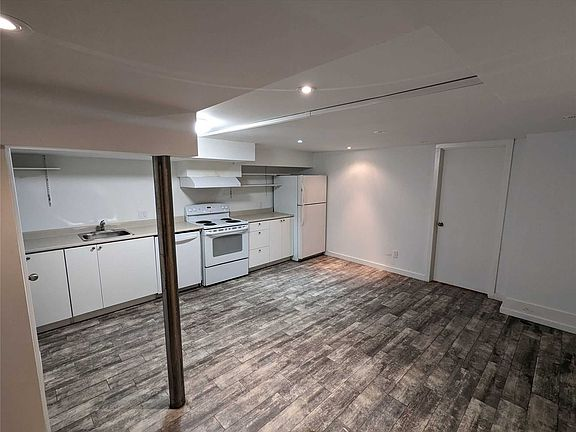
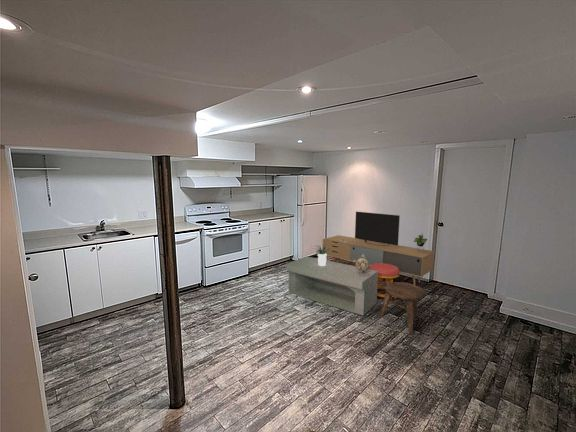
+ potted plant [310,244,333,266]
+ decorative sphere [353,255,370,273]
+ coffee table [285,256,379,316]
+ media console [322,211,435,285]
+ stool [368,263,400,298]
+ stool [379,281,427,335]
